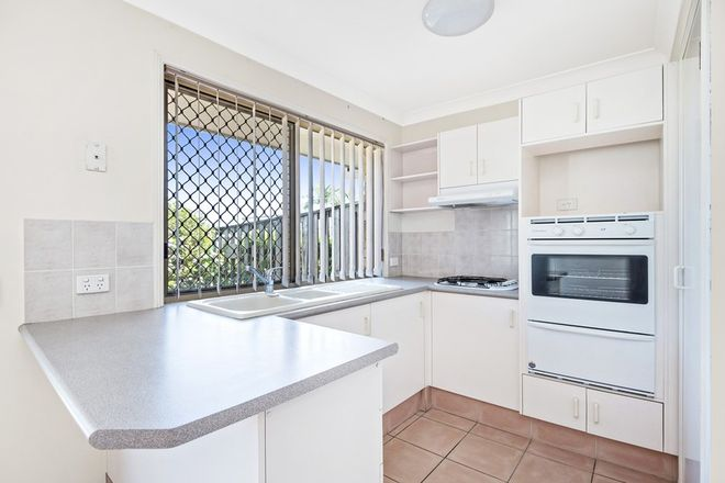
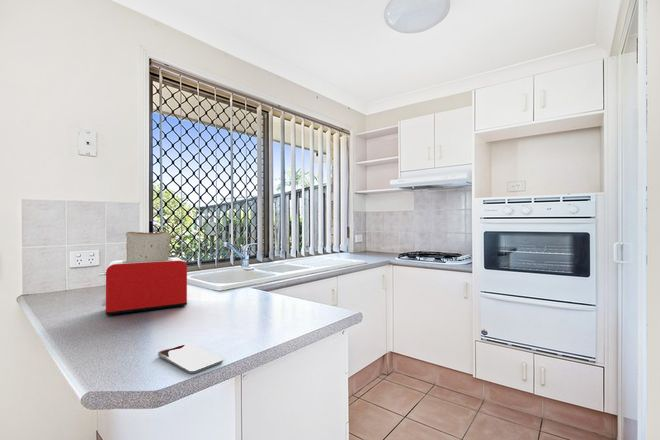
+ toaster [98,231,188,317]
+ smartphone [157,342,223,374]
